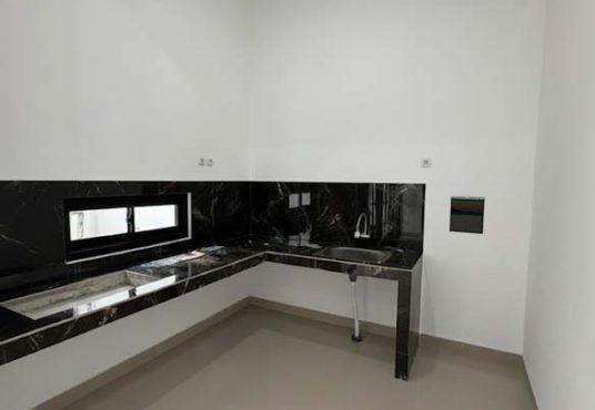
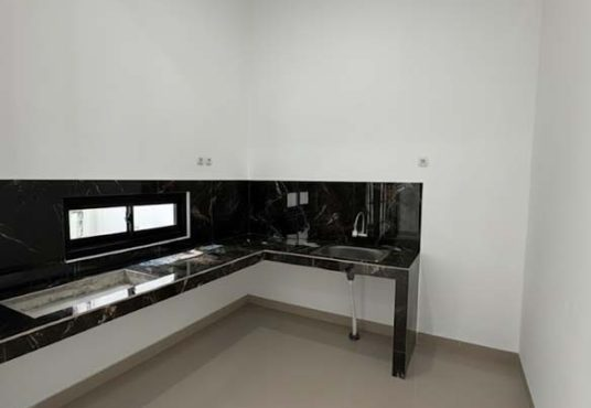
- calendar [448,195,486,235]
